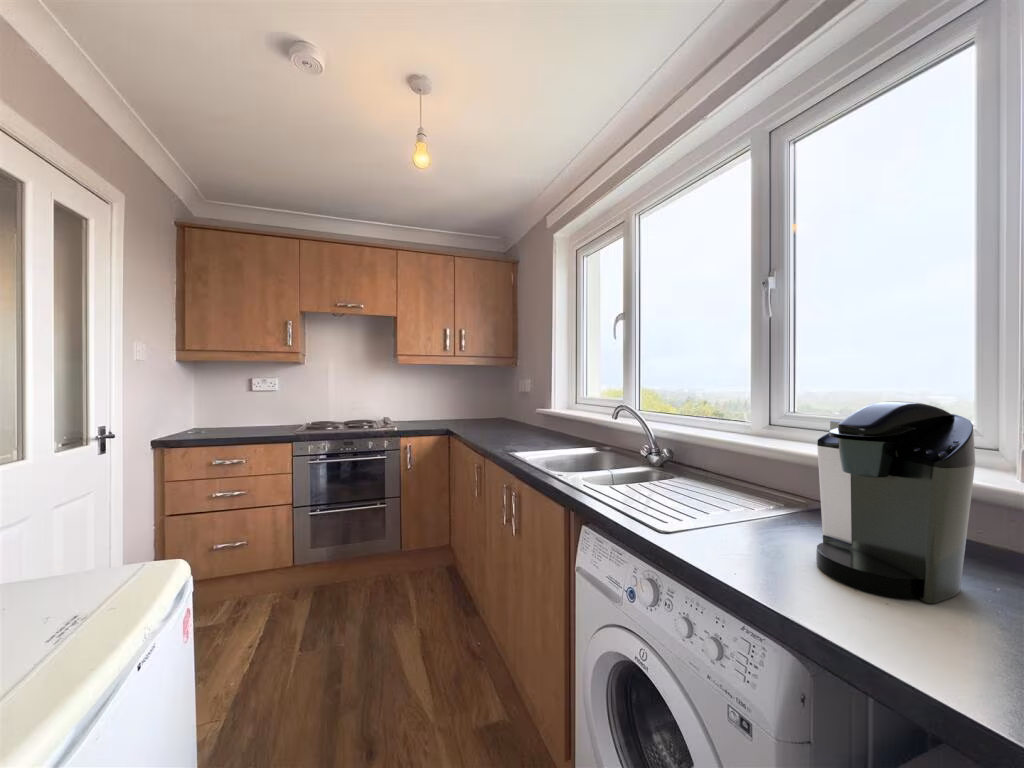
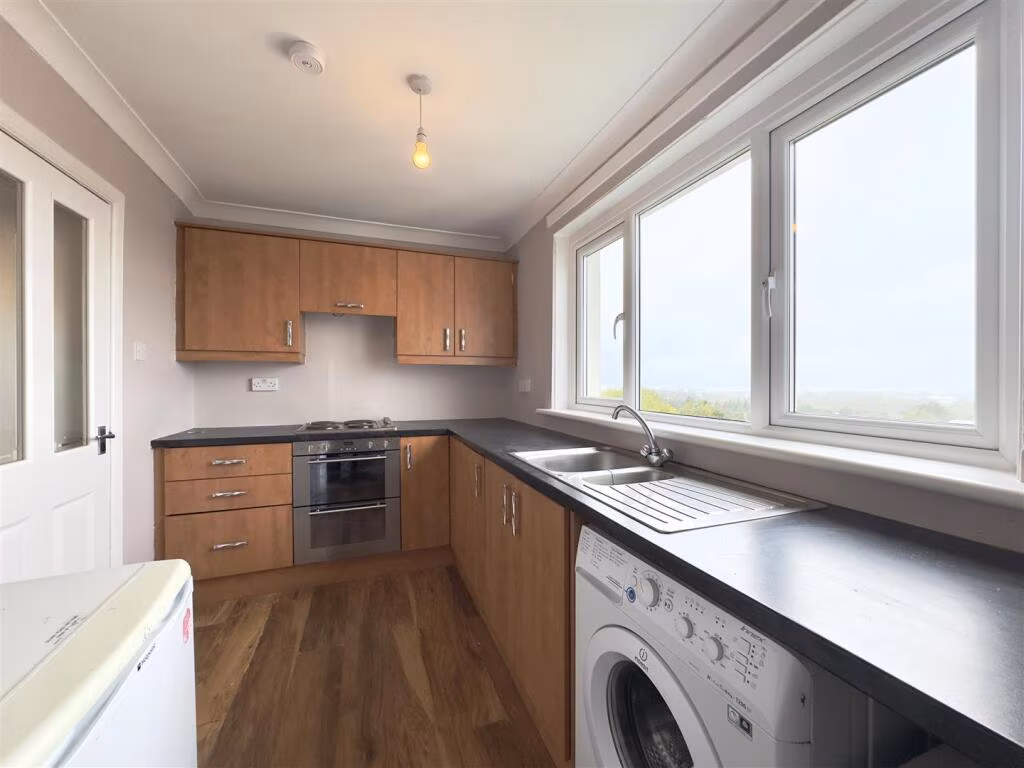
- coffee maker [815,400,976,604]
